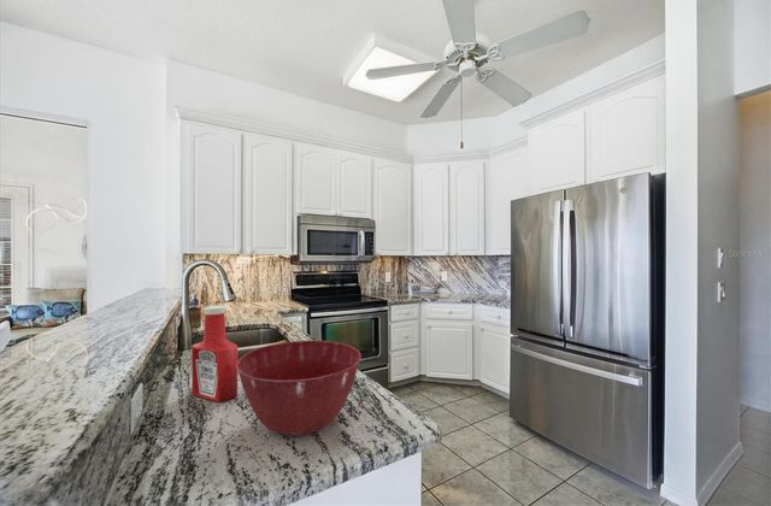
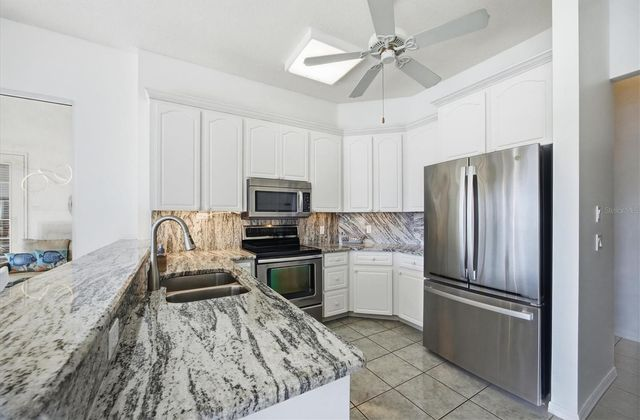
- mixing bowl [236,340,363,437]
- soap bottle [190,305,239,404]
